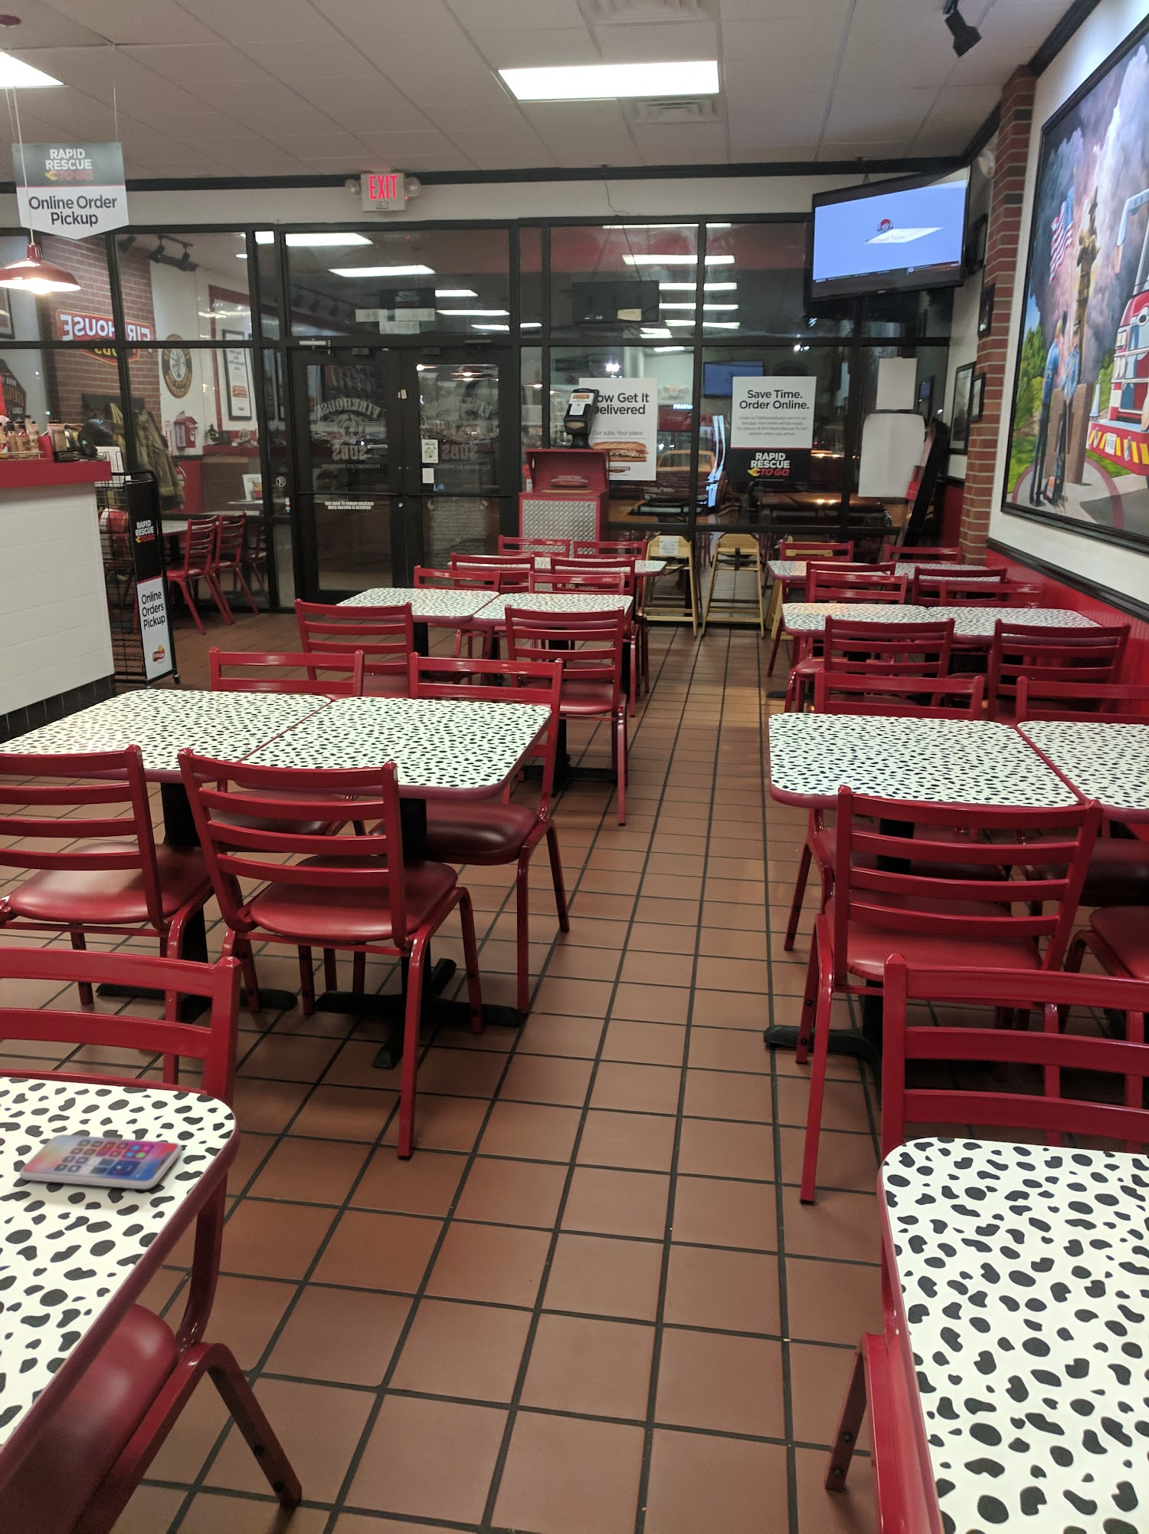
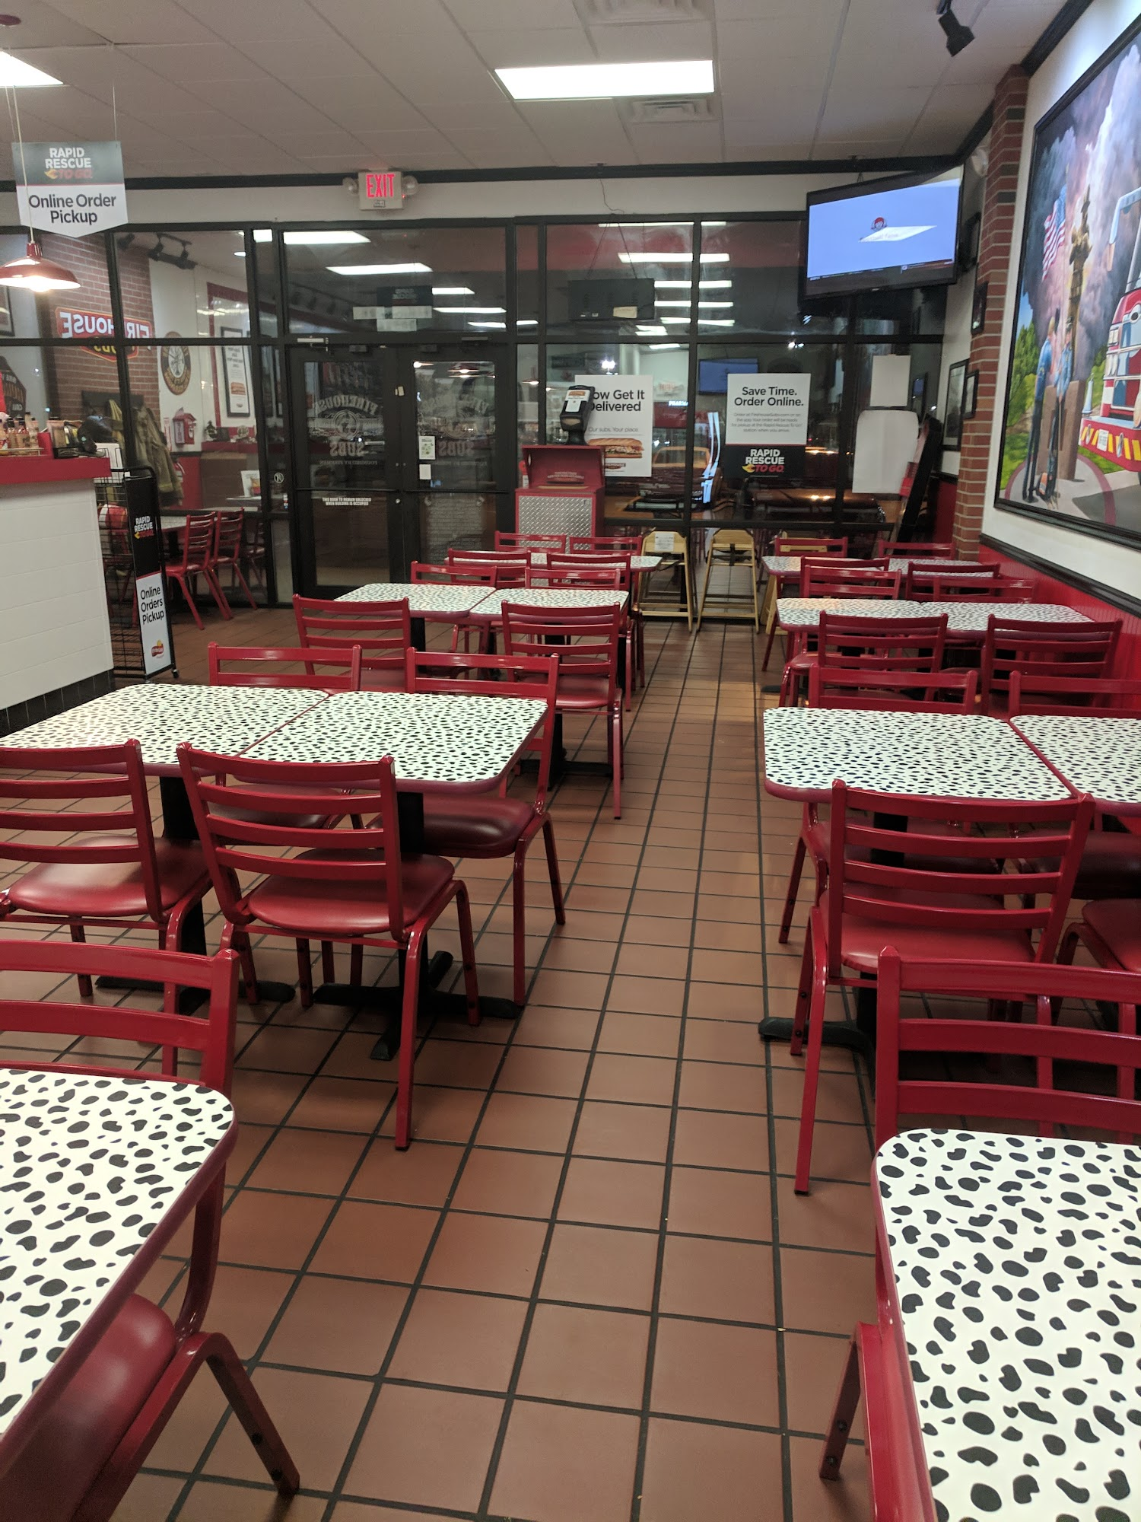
- smartphone [19,1134,183,1191]
